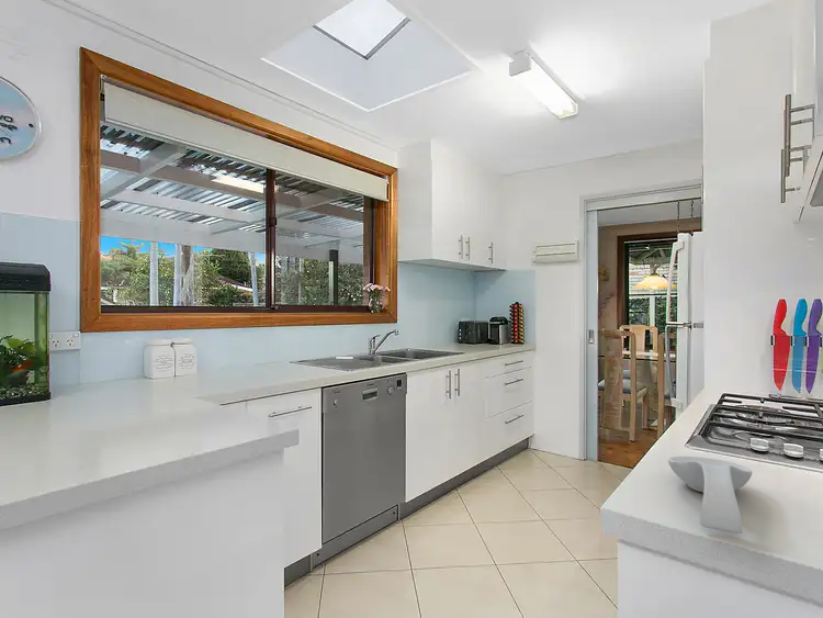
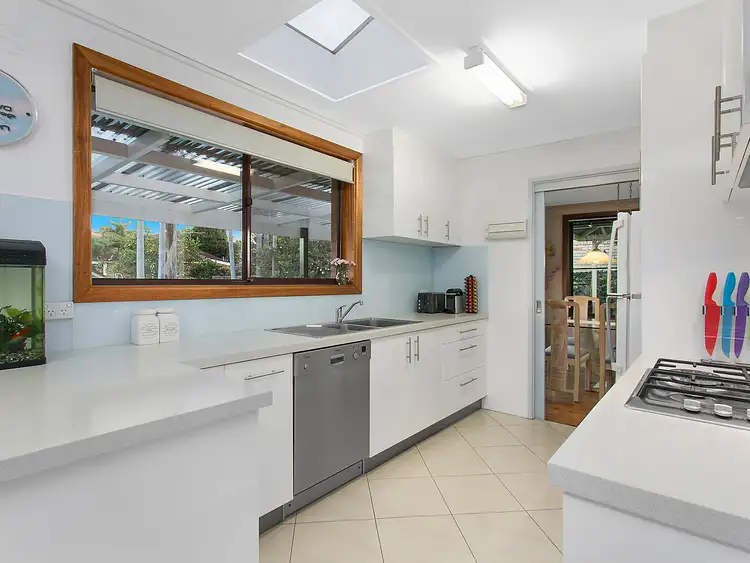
- spoon rest [667,456,753,535]
